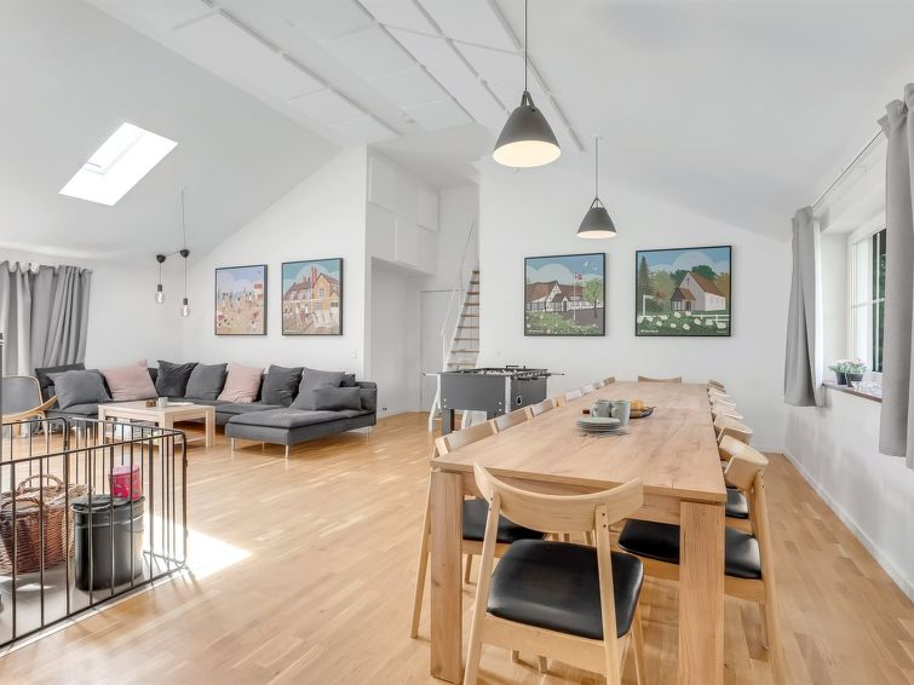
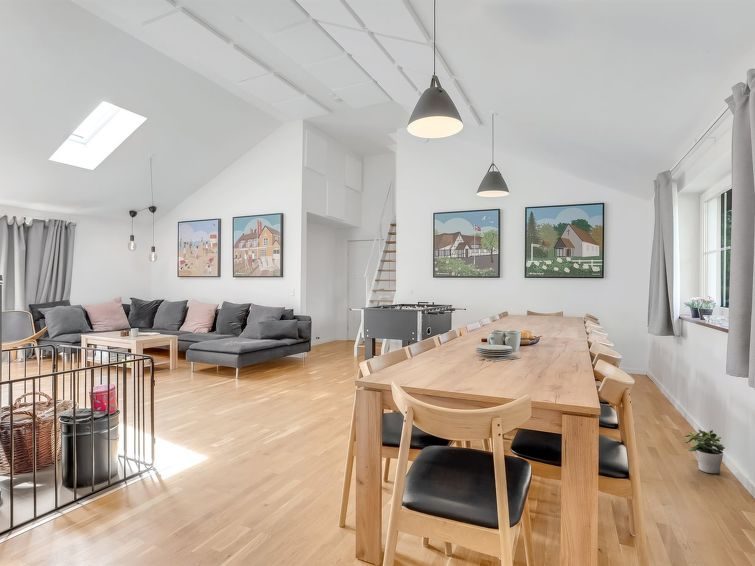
+ potted plant [683,429,726,475]
